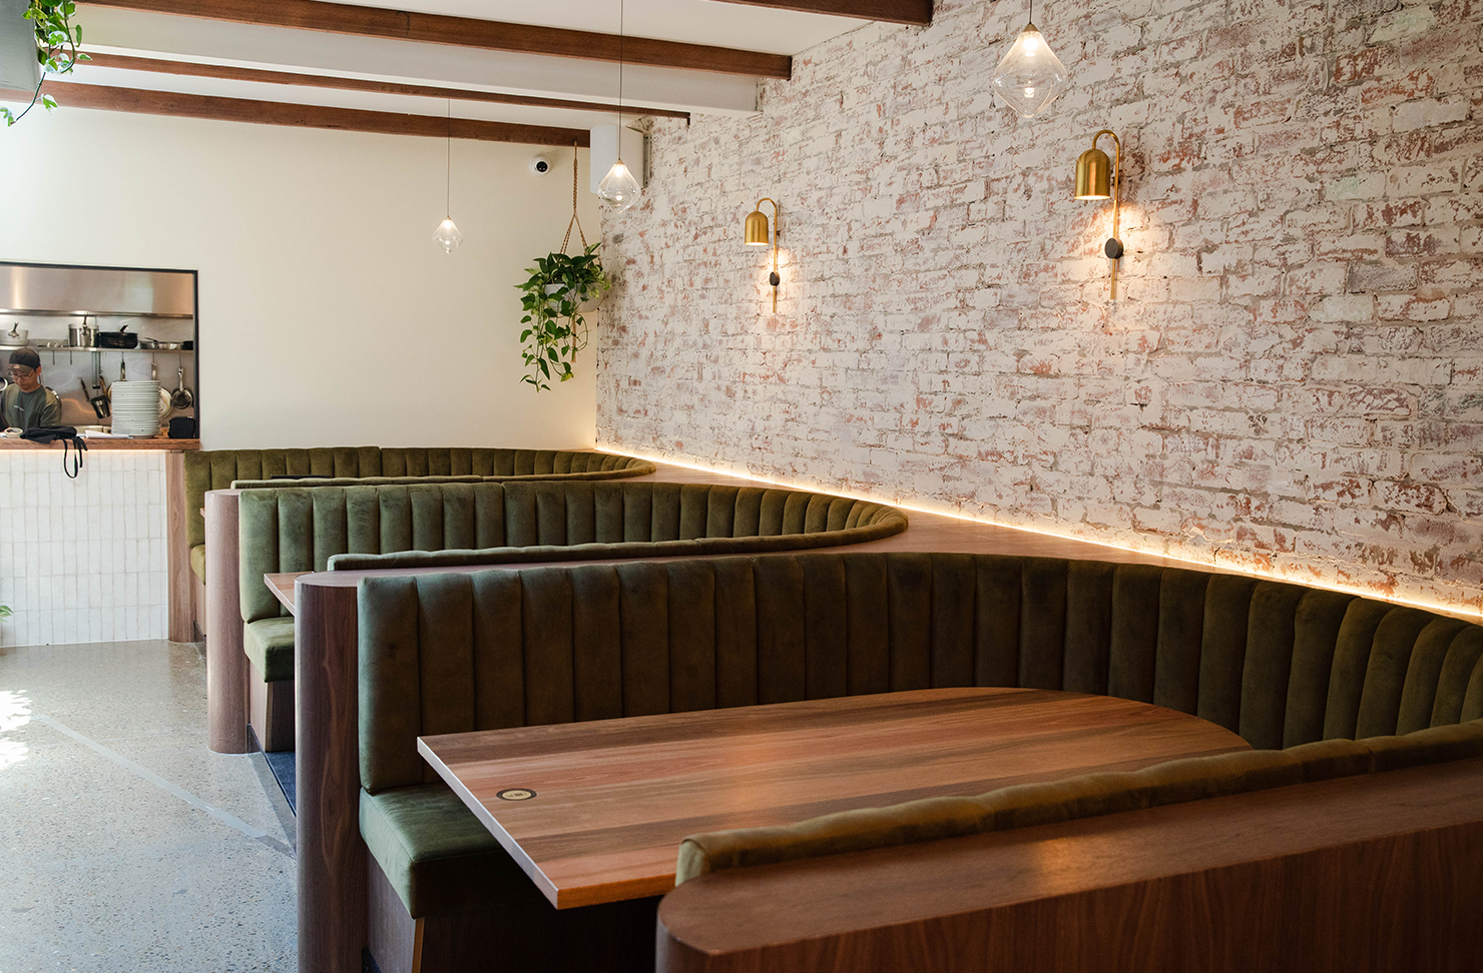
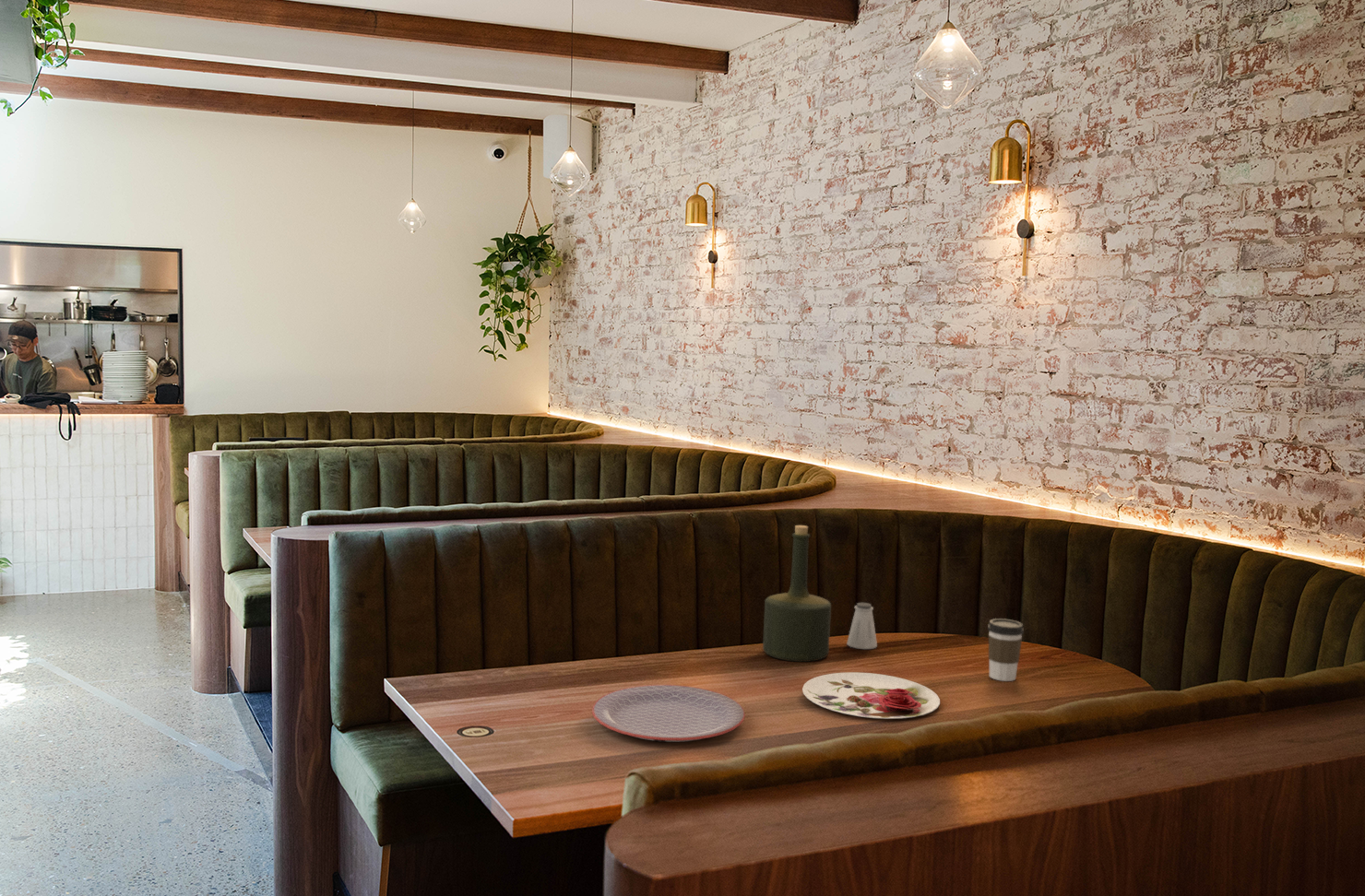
+ plate [801,671,941,720]
+ coffee cup [987,618,1025,682]
+ saltshaker [846,602,878,650]
+ wine bottle [762,525,832,663]
+ plate [591,684,746,743]
